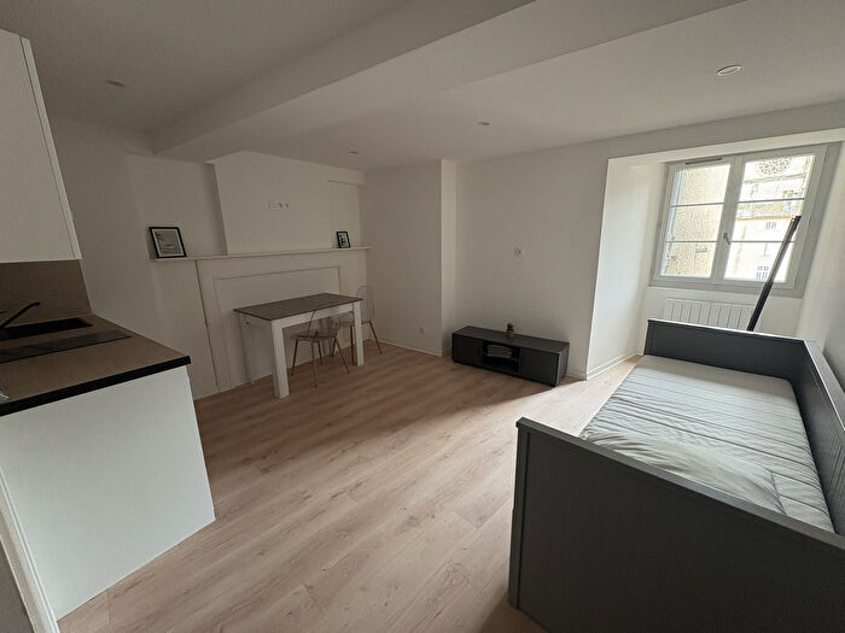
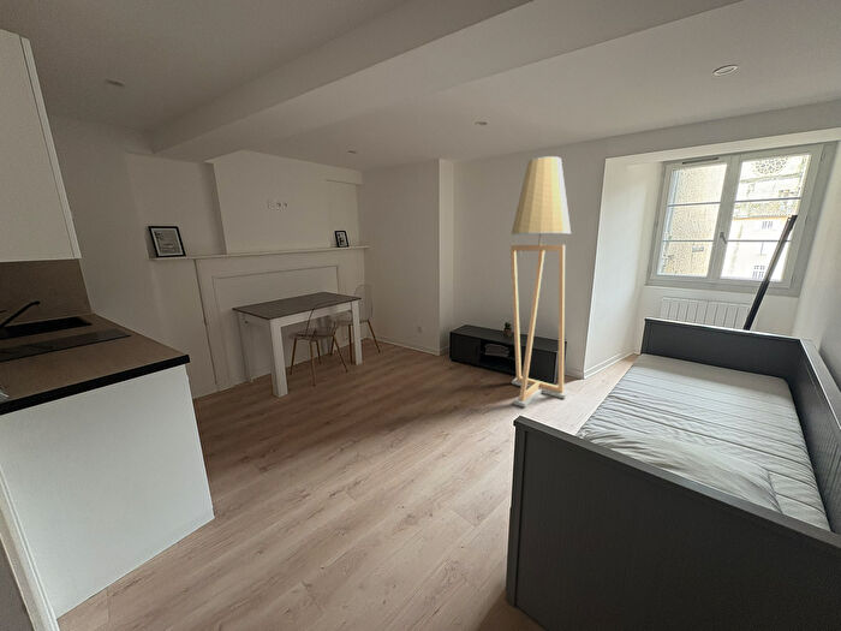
+ floor lamp [509,155,572,409]
